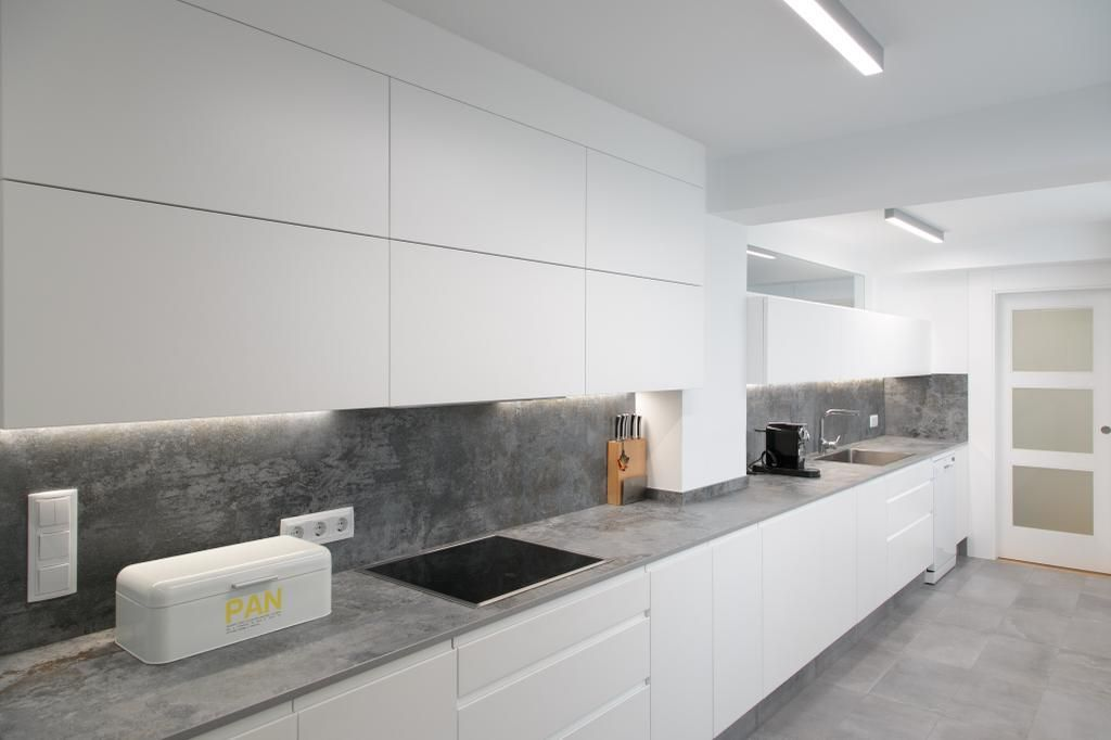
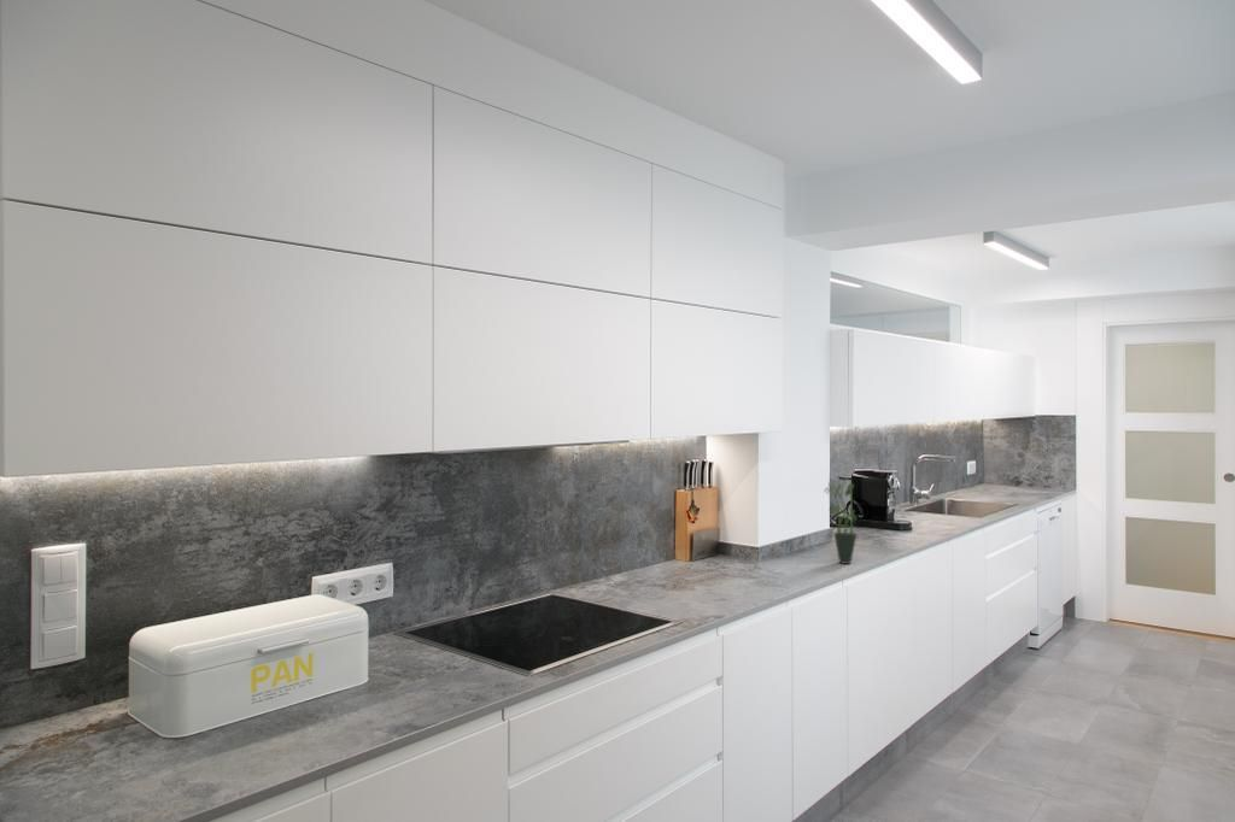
+ potted plant [823,478,859,565]
